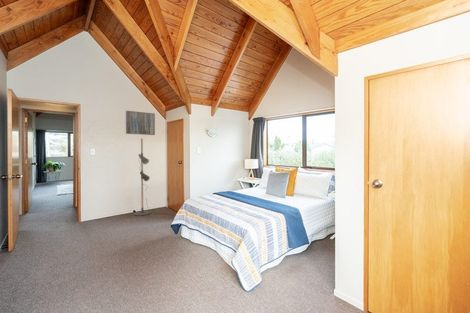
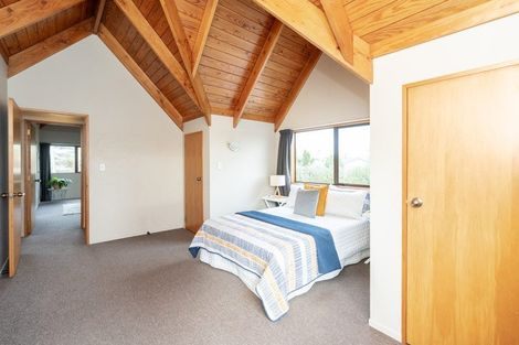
- wall art [125,110,156,136]
- floor lamp [132,137,176,217]
